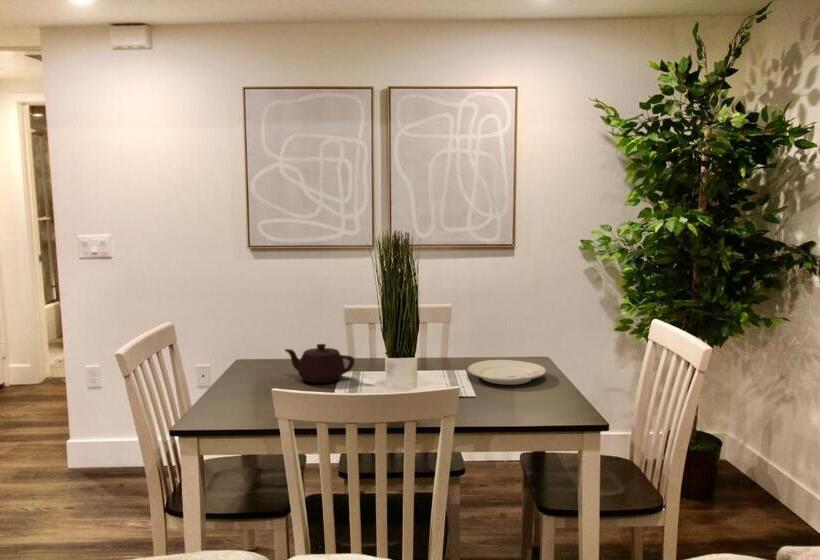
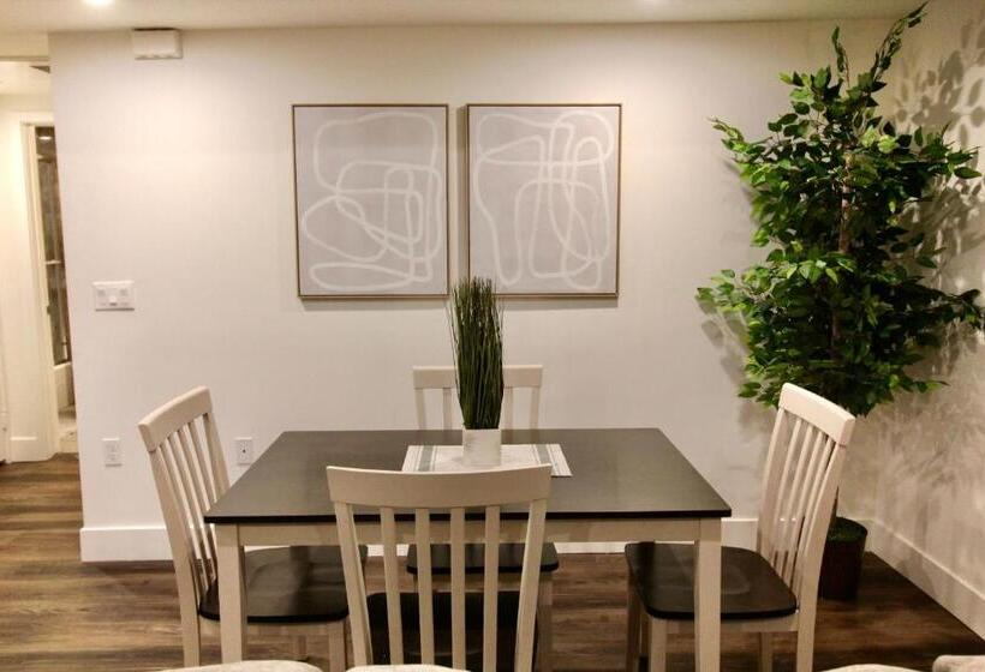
- teapot [284,343,355,384]
- plate [466,359,548,386]
